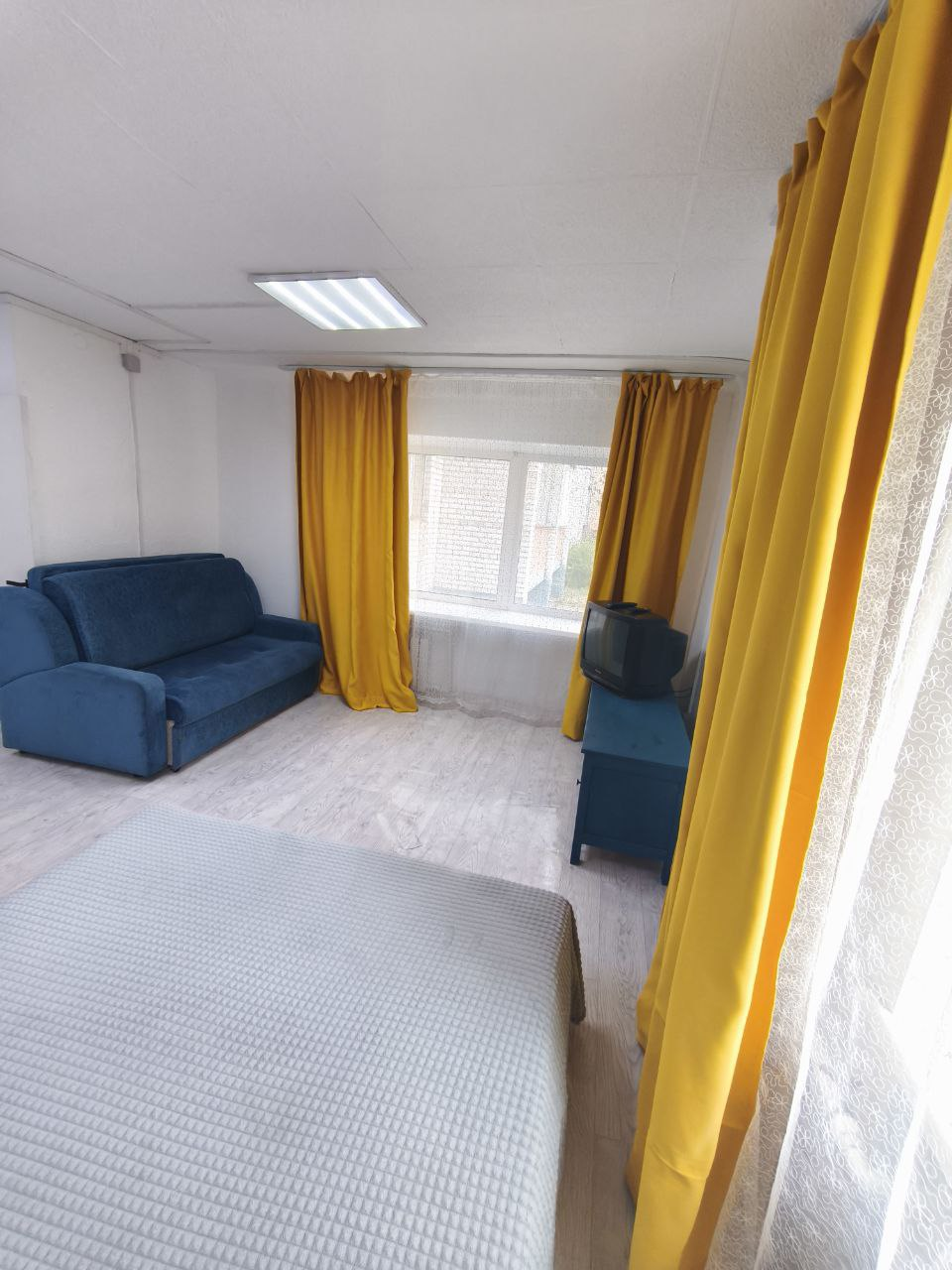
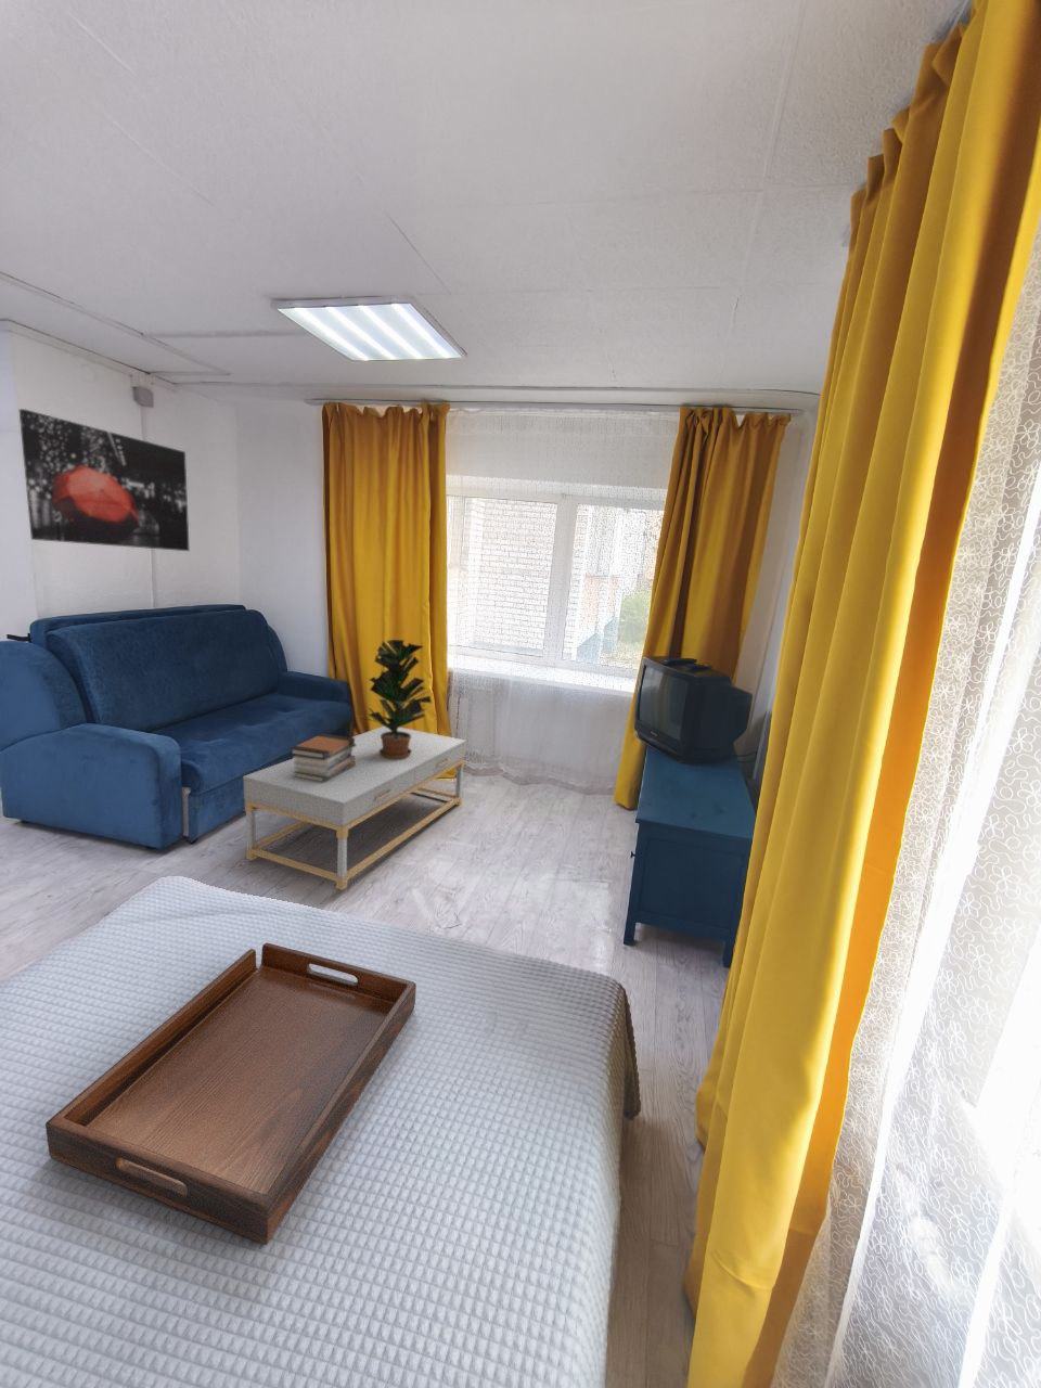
+ coffee table [242,726,467,892]
+ potted plant [360,638,433,760]
+ book stack [289,732,355,783]
+ wall art [19,408,191,552]
+ serving tray [45,941,418,1246]
